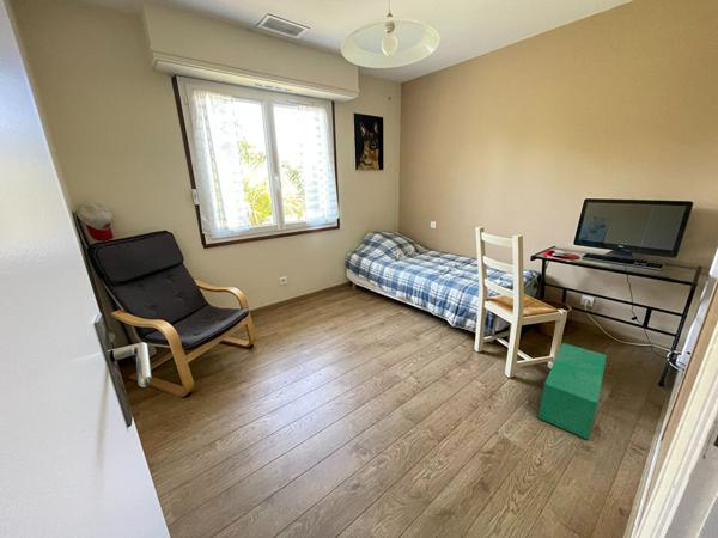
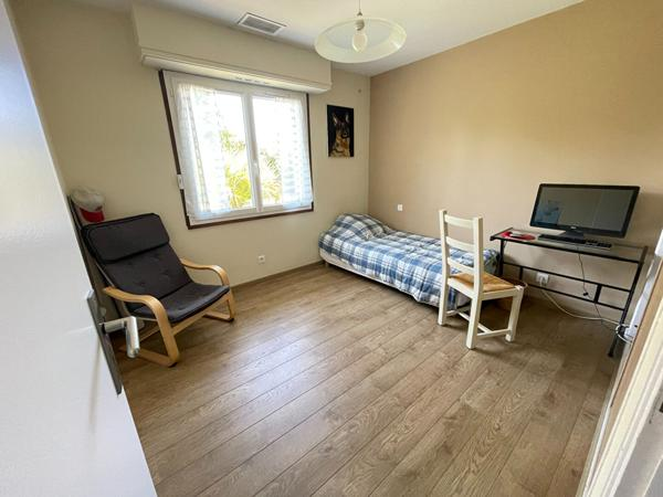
- storage bin [537,342,608,441]
